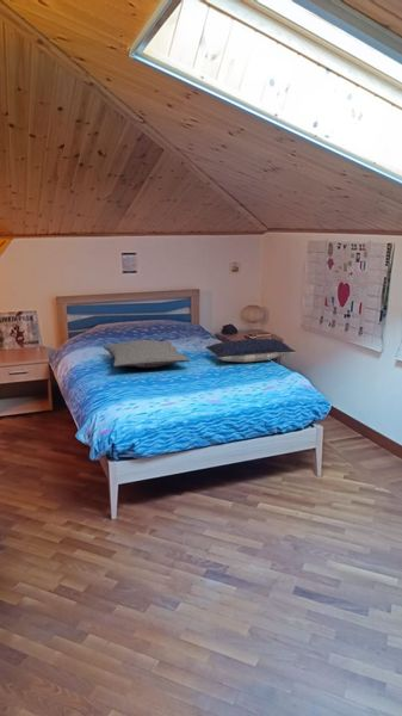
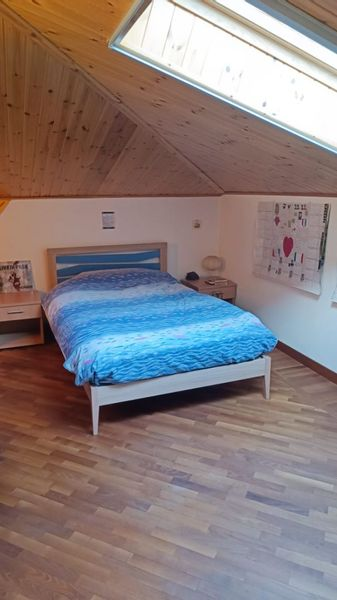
- pillow [205,338,297,363]
- pillow [103,339,191,369]
